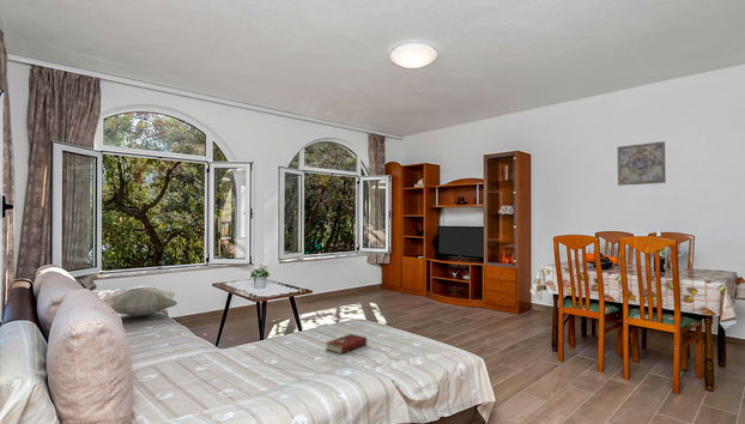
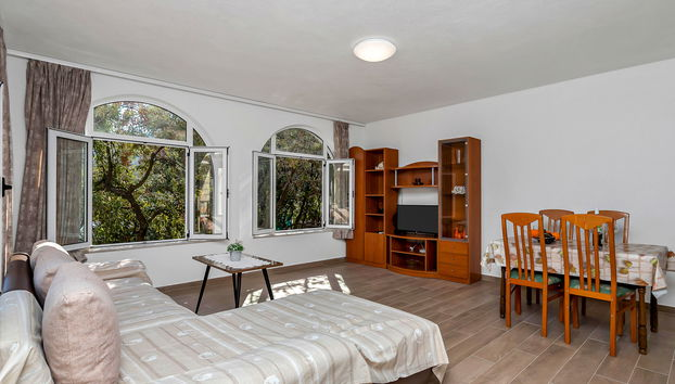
- decorative pillow [109,286,178,317]
- hardcover book [325,333,368,356]
- wall art [617,140,667,187]
